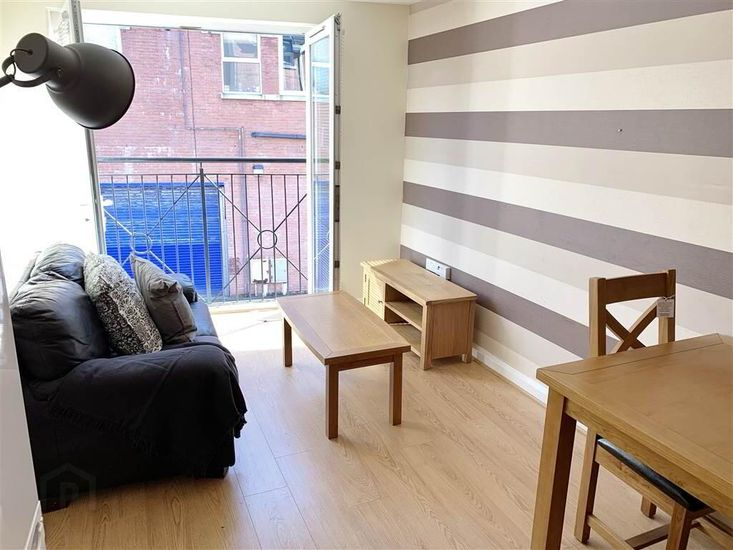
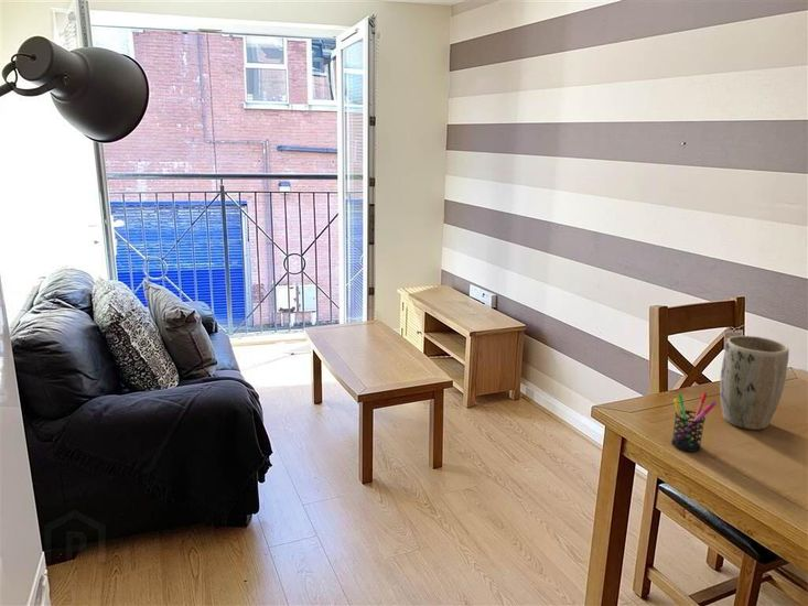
+ pen holder [670,391,718,453]
+ plant pot [719,335,790,431]
